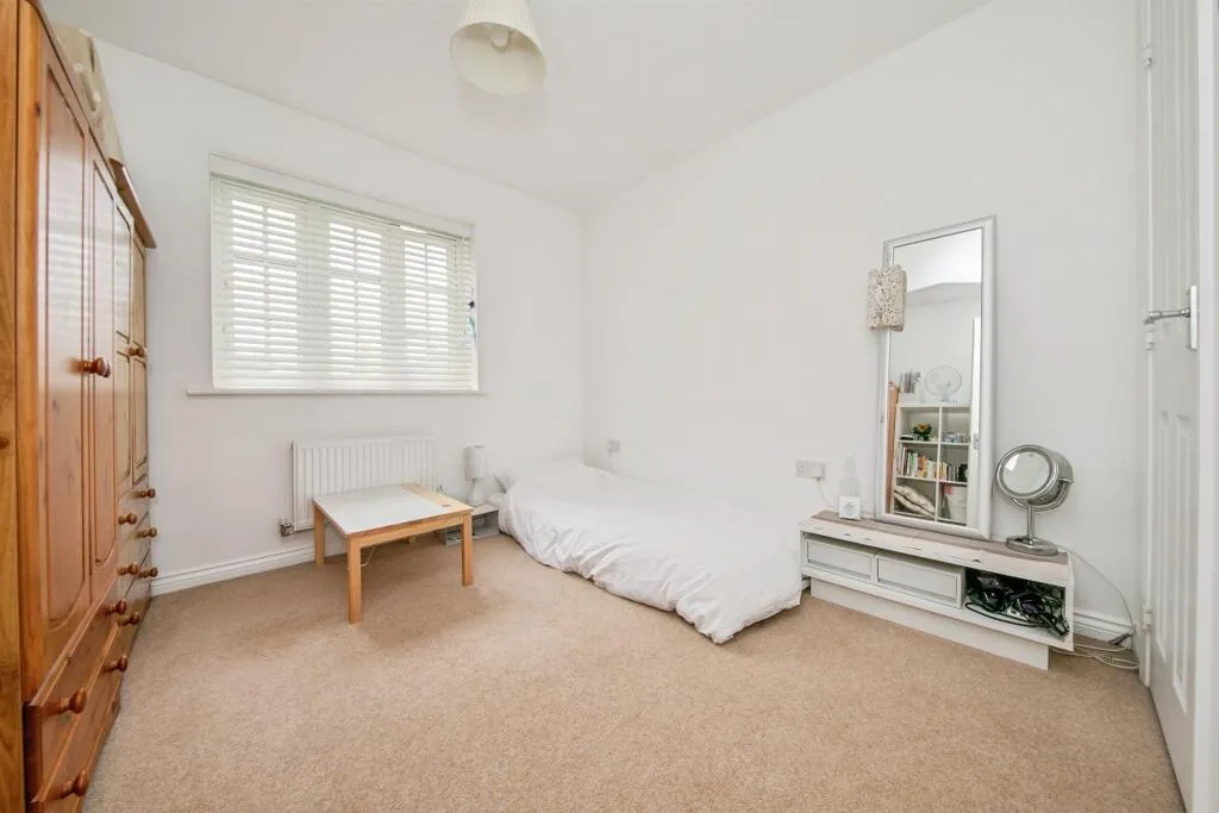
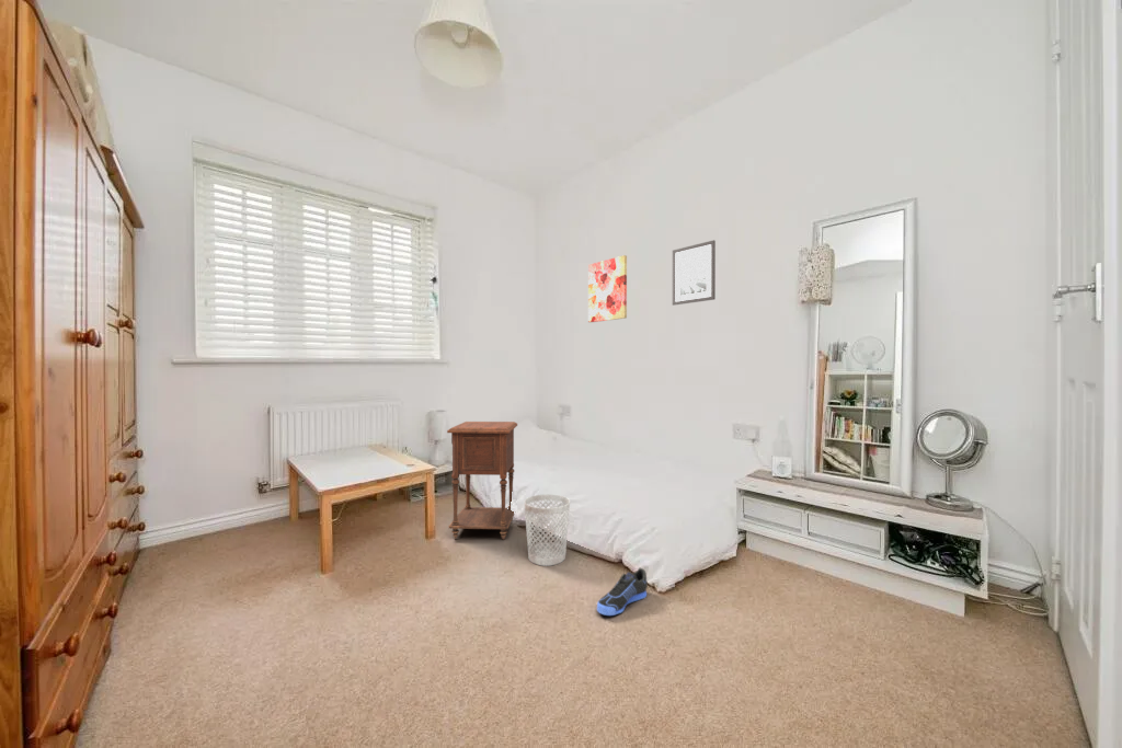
+ sneaker [596,566,649,617]
+ nightstand [446,421,518,540]
+ wastebasket [523,494,571,567]
+ wall art [587,254,628,323]
+ wall art [672,239,717,307]
